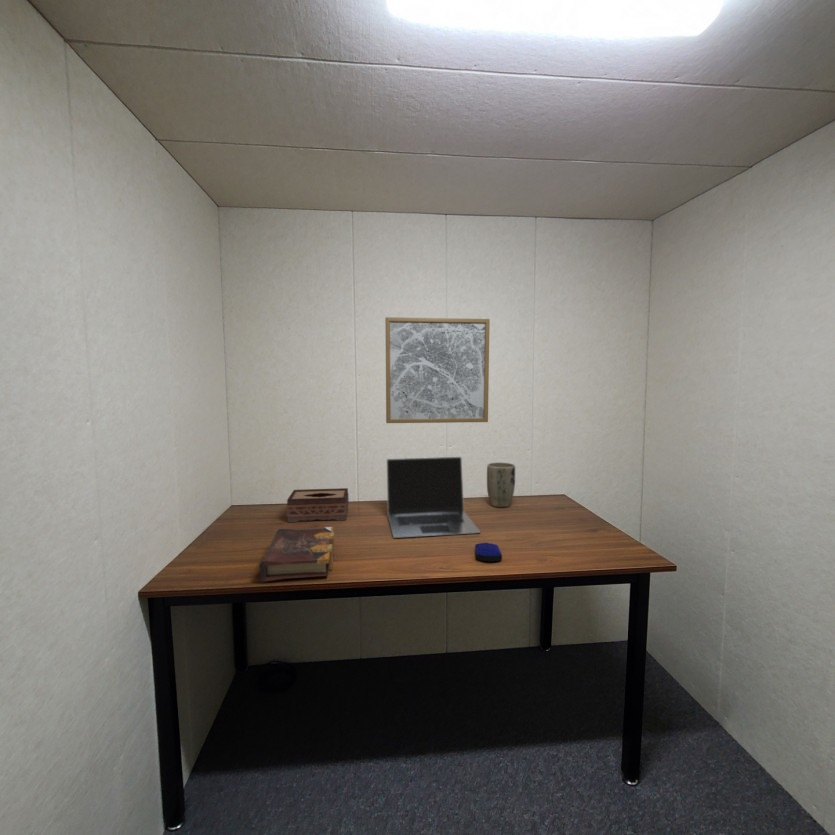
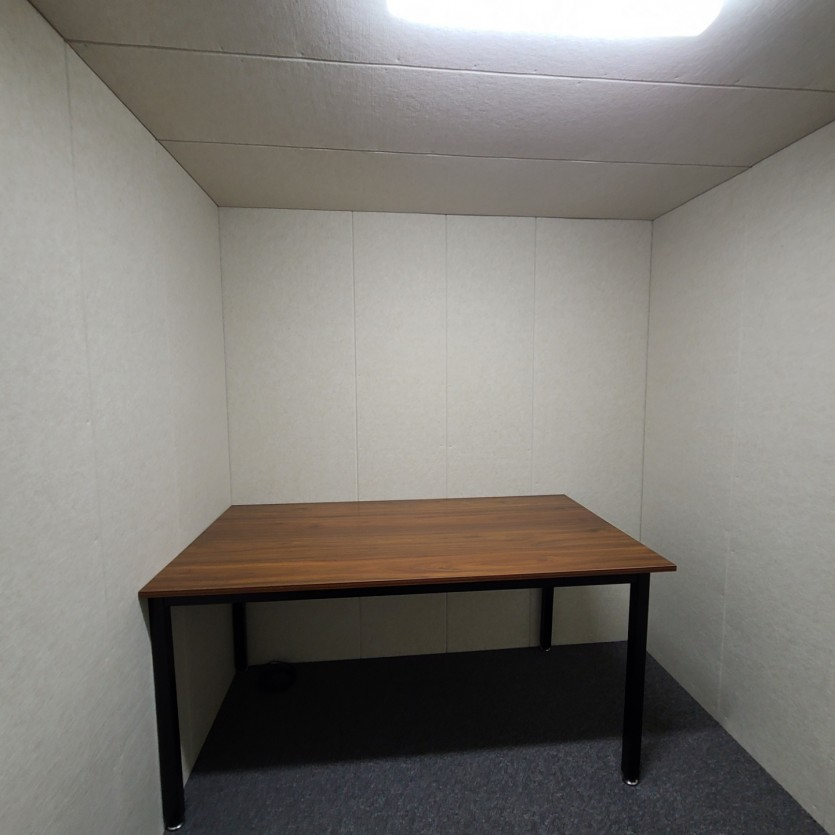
- computer mouse [474,542,503,563]
- laptop [386,456,481,539]
- plant pot [486,461,516,509]
- wall art [384,316,491,424]
- book [258,526,336,583]
- tissue box [286,487,350,523]
